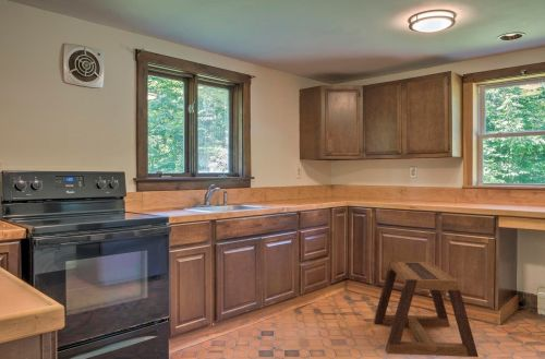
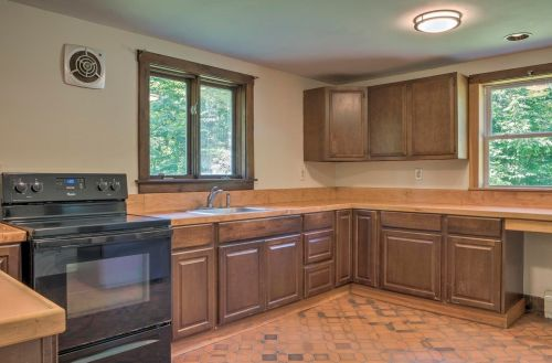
- stool [373,261,480,358]
